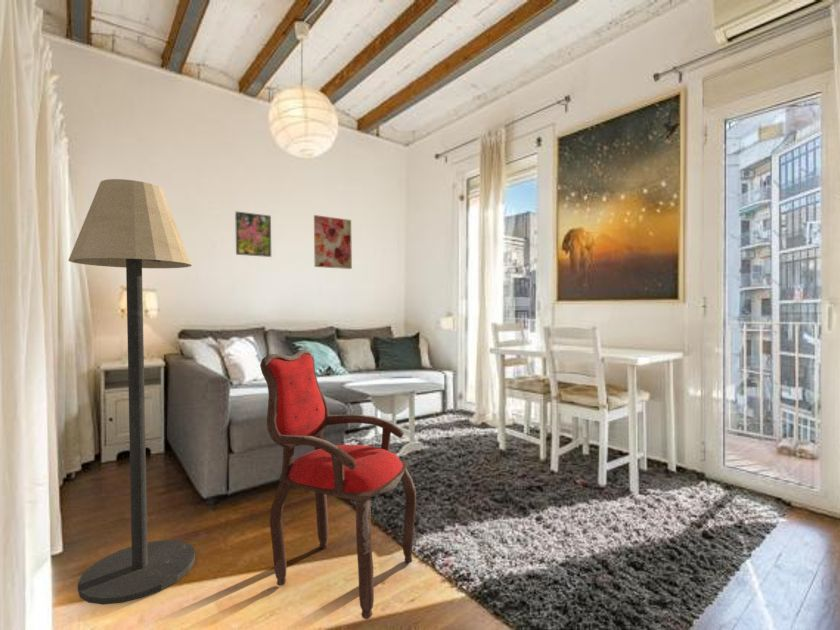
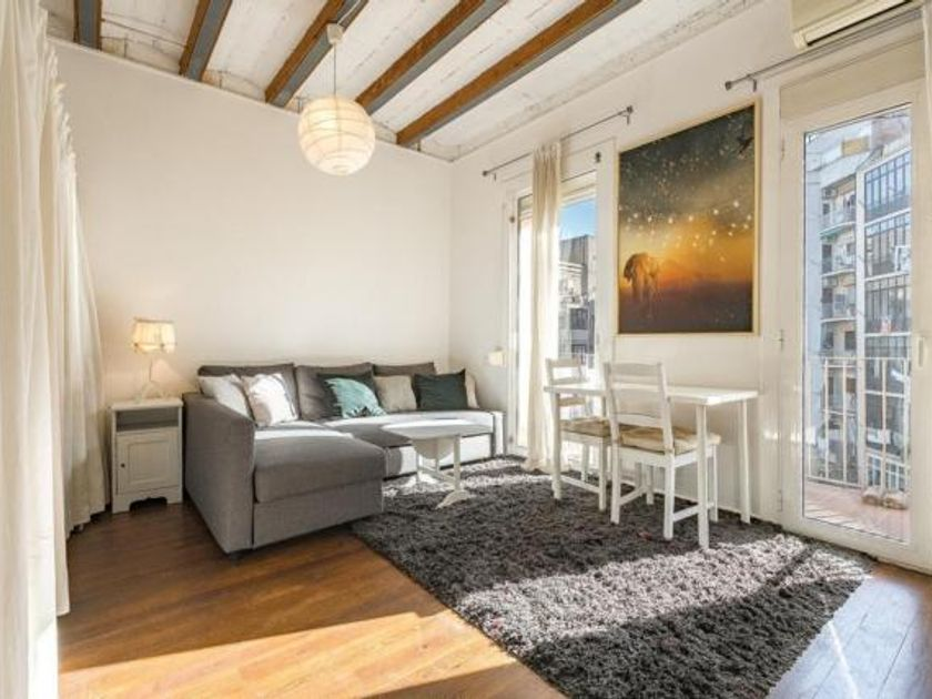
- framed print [234,210,272,258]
- wall art [313,214,353,270]
- armchair [259,348,417,620]
- floor lamp [67,178,196,606]
